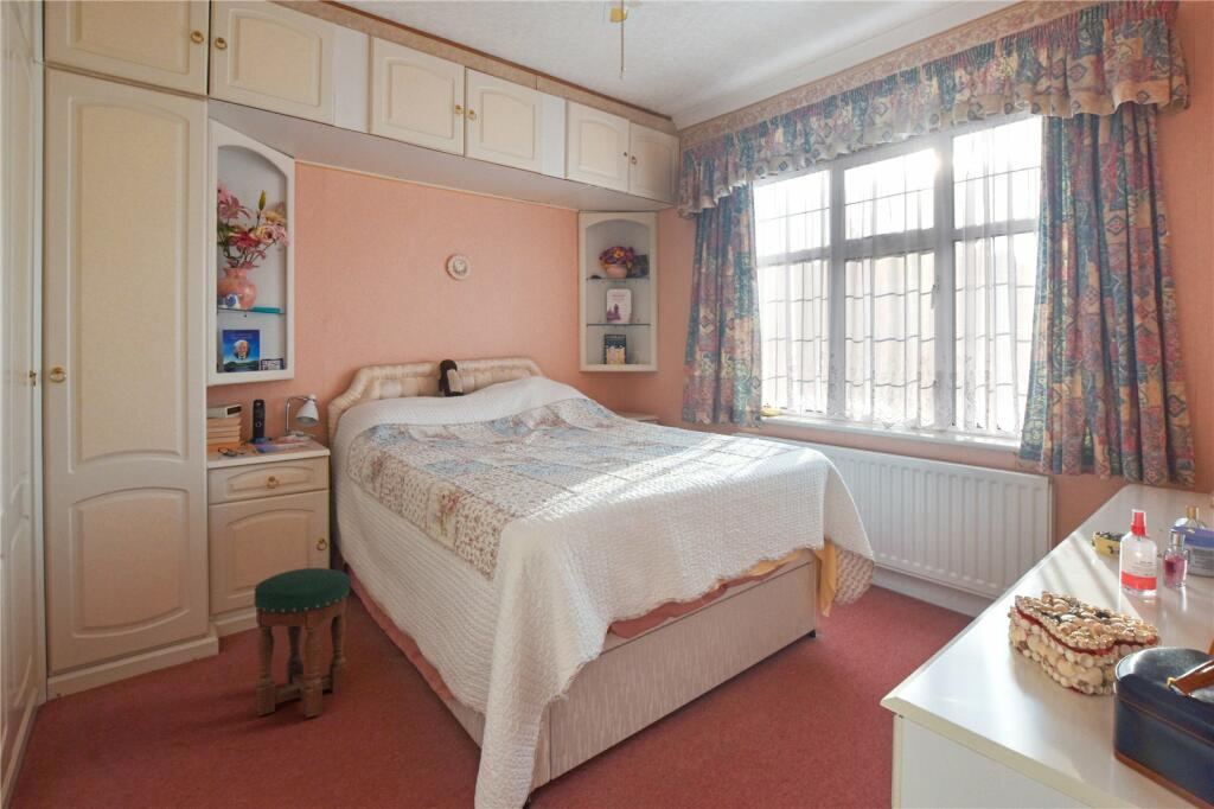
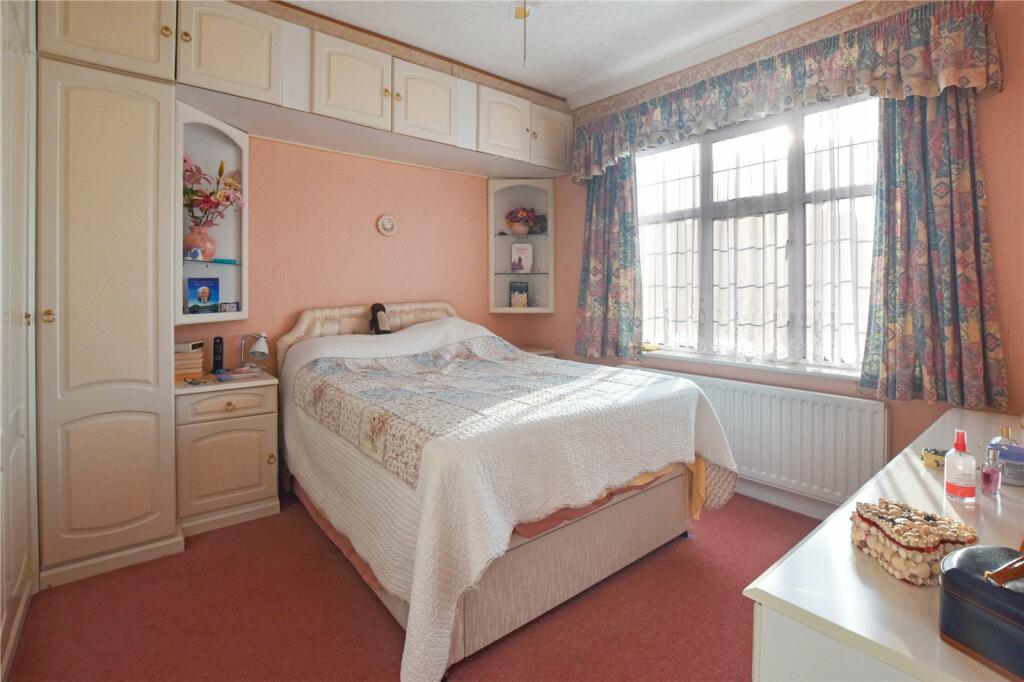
- stool [253,567,351,719]
